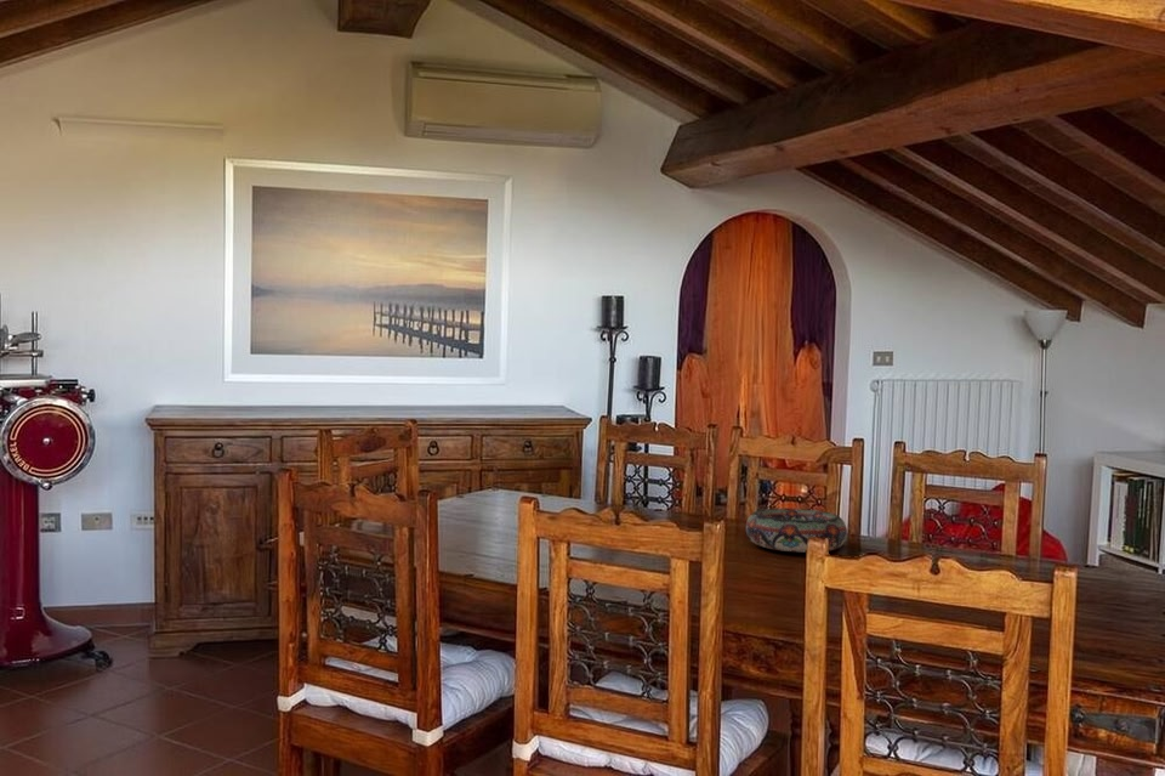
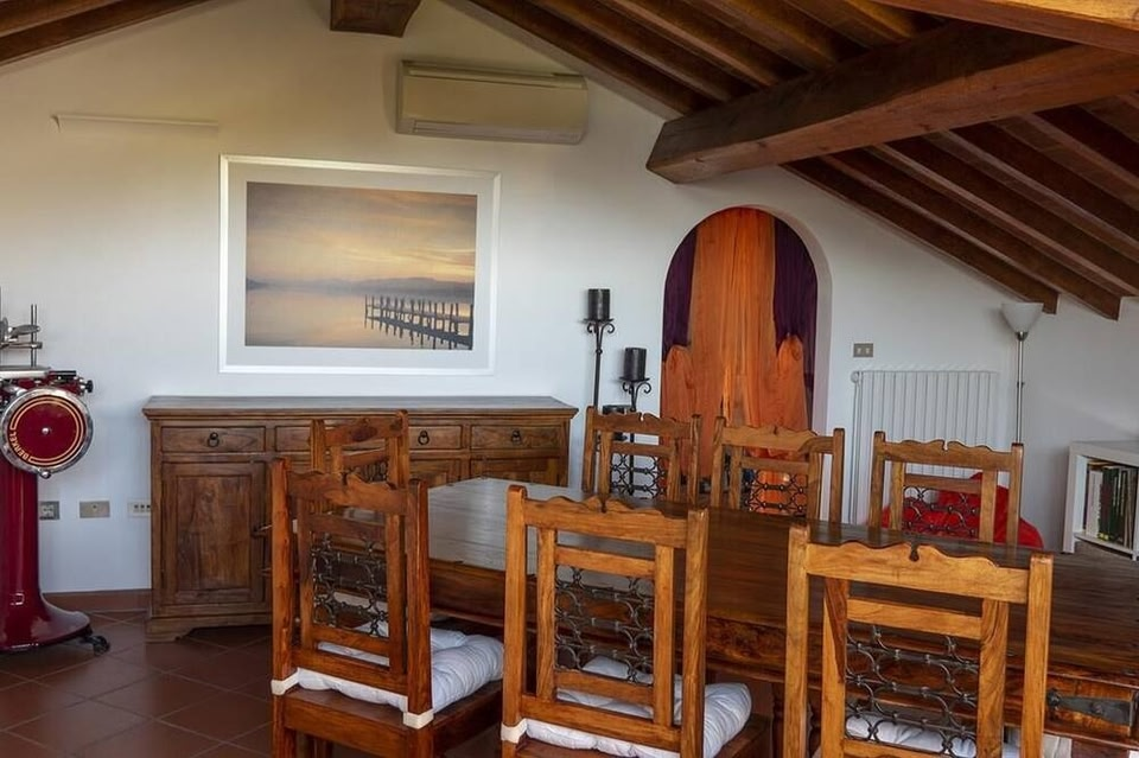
- decorative bowl [745,508,848,554]
